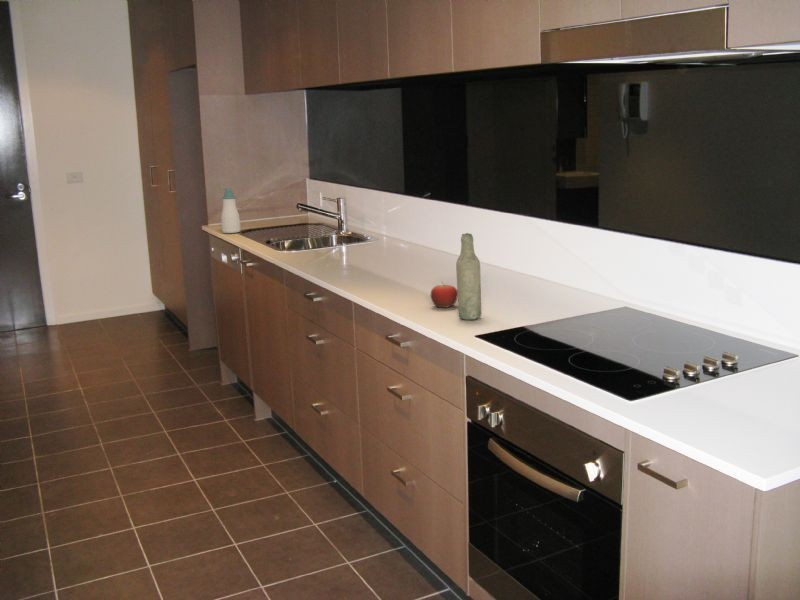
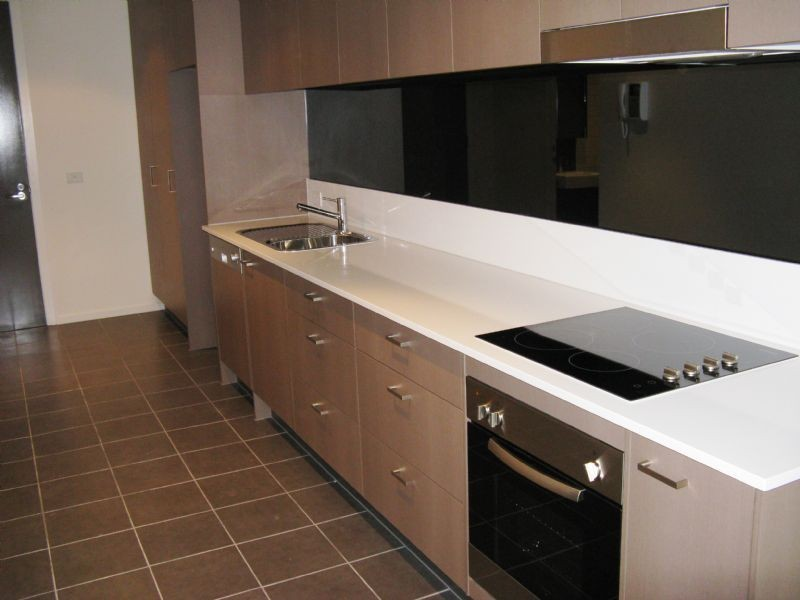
- bottle [455,232,482,321]
- fruit [430,281,458,309]
- soap bottle [220,188,242,234]
